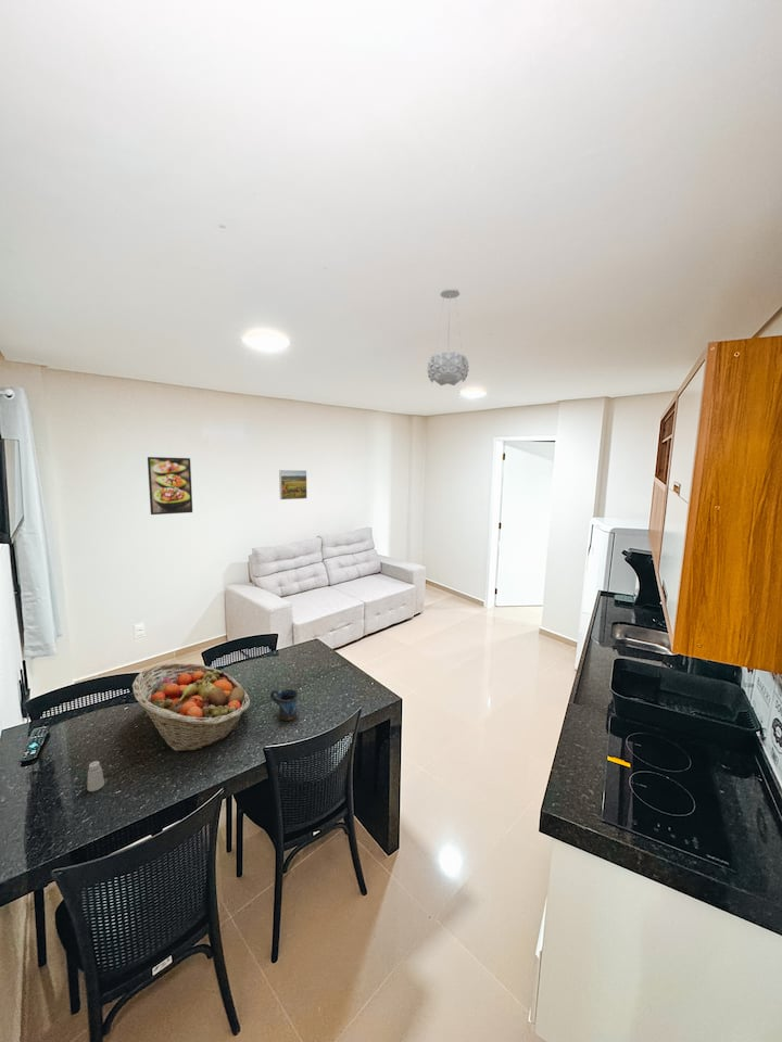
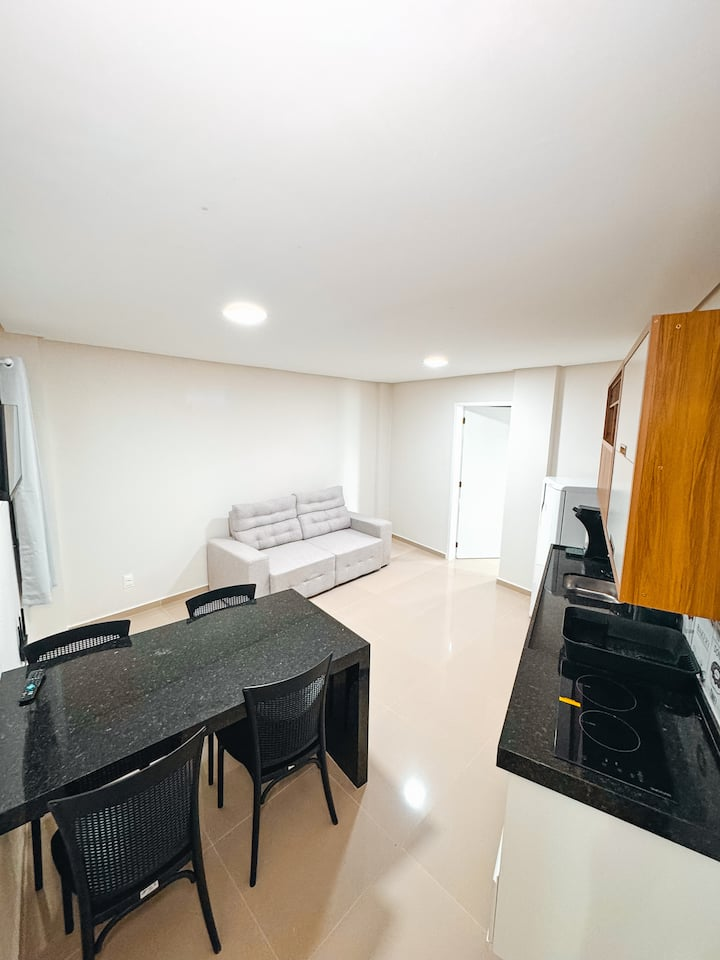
- pendant light [426,287,470,386]
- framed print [278,469,308,500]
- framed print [147,456,193,516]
- fruit basket [131,662,251,752]
- saltshaker [86,760,105,792]
- mug [269,688,300,722]
